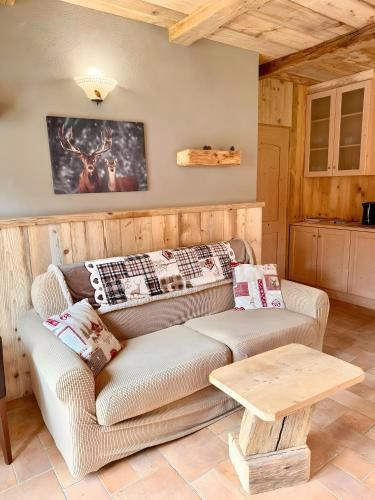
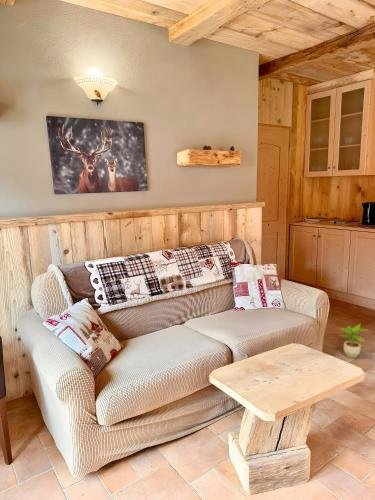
+ potted plant [338,323,369,359]
